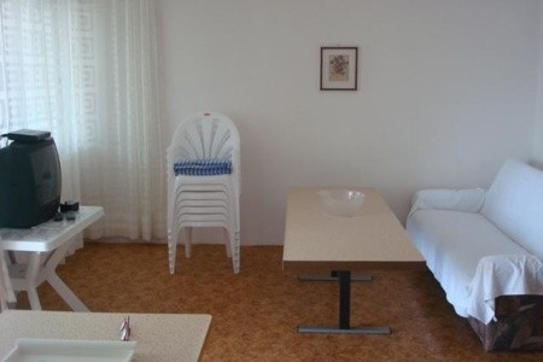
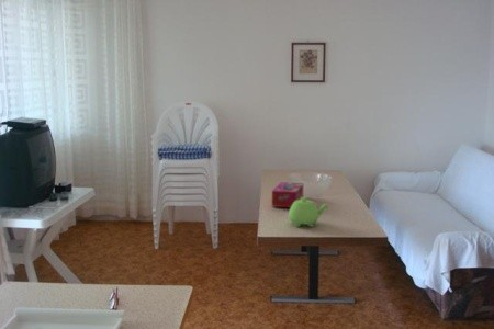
+ teapot [288,196,329,228]
+ tissue box [271,181,304,208]
